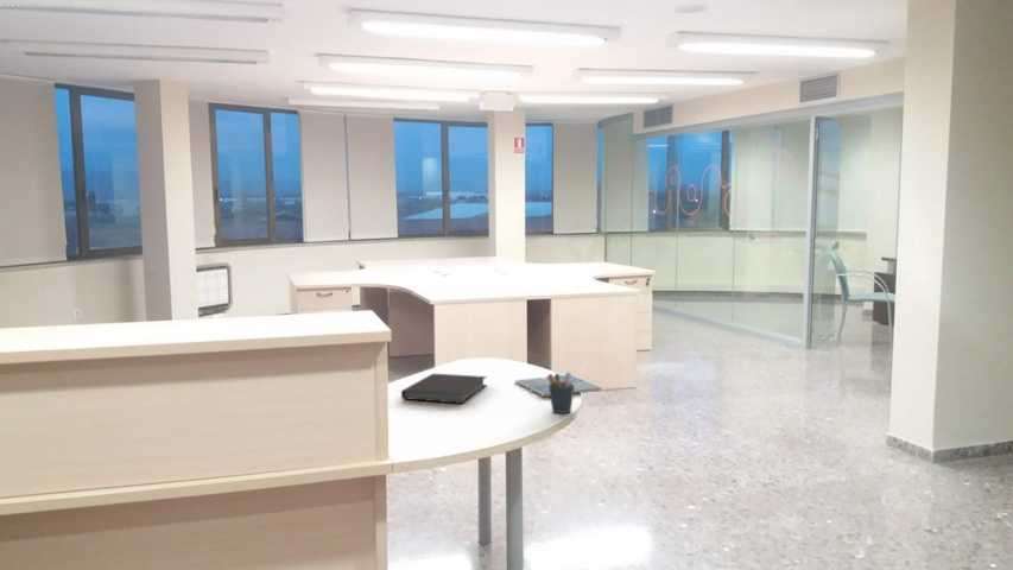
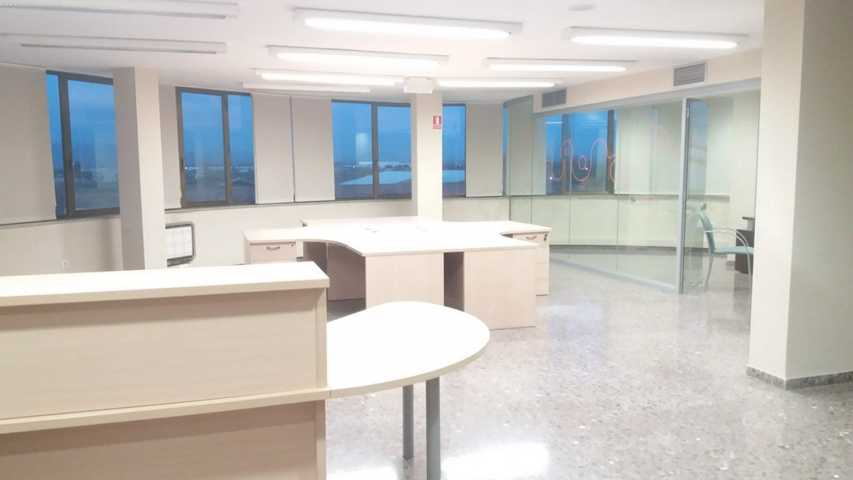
- drink coaster [514,374,602,398]
- pen holder [546,372,575,414]
- notebook [400,373,488,405]
